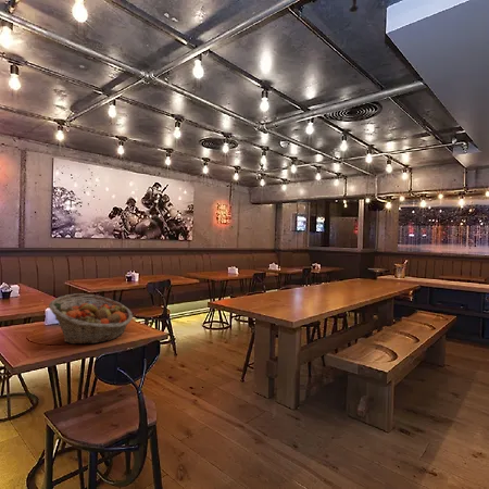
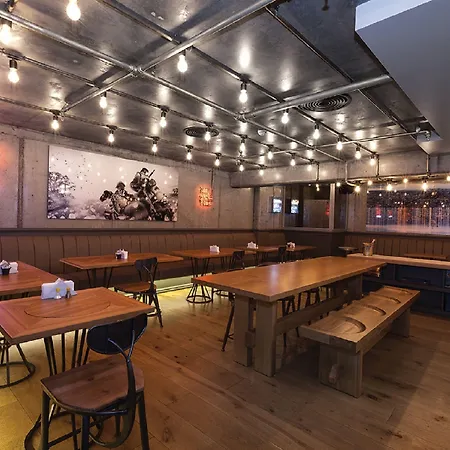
- fruit basket [48,292,134,346]
